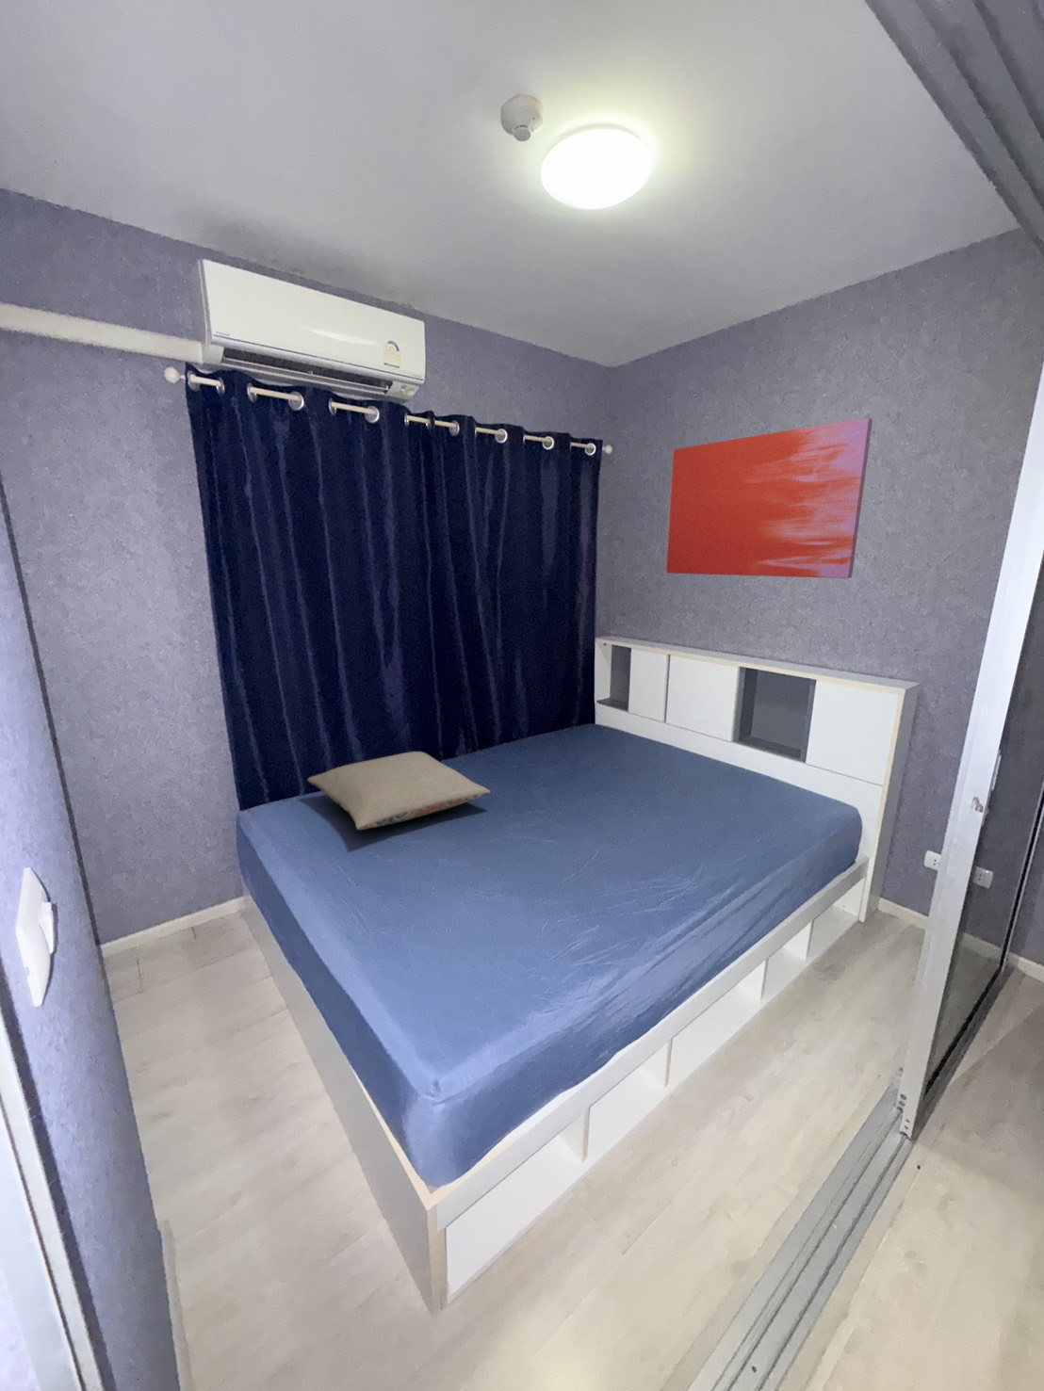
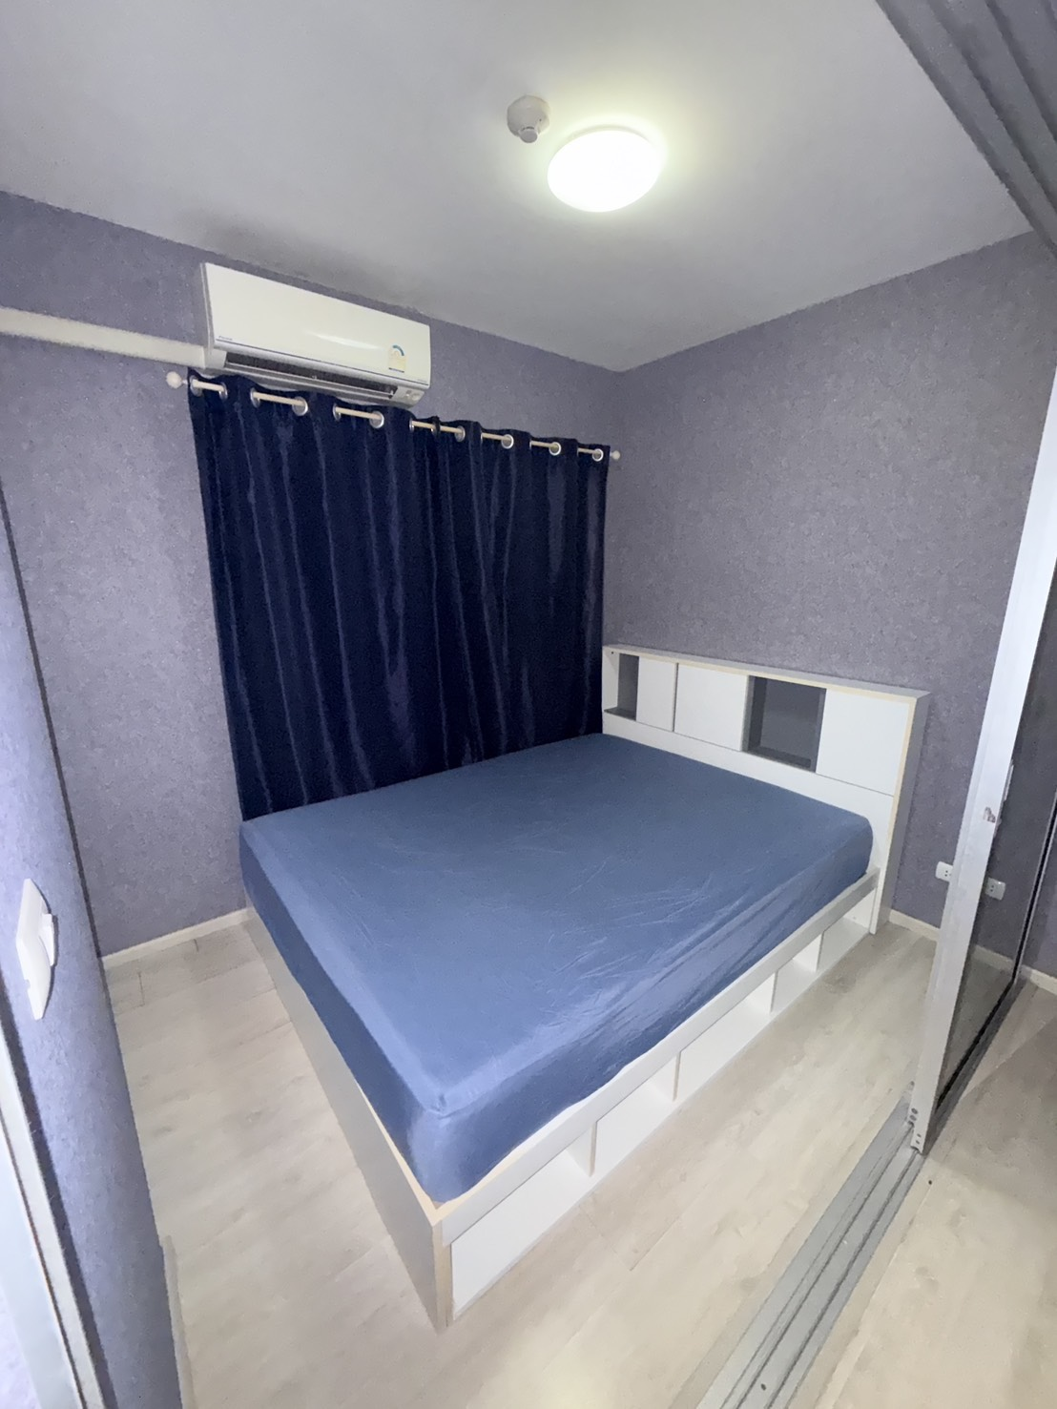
- pillow [306,751,491,831]
- wall art [666,418,873,579]
